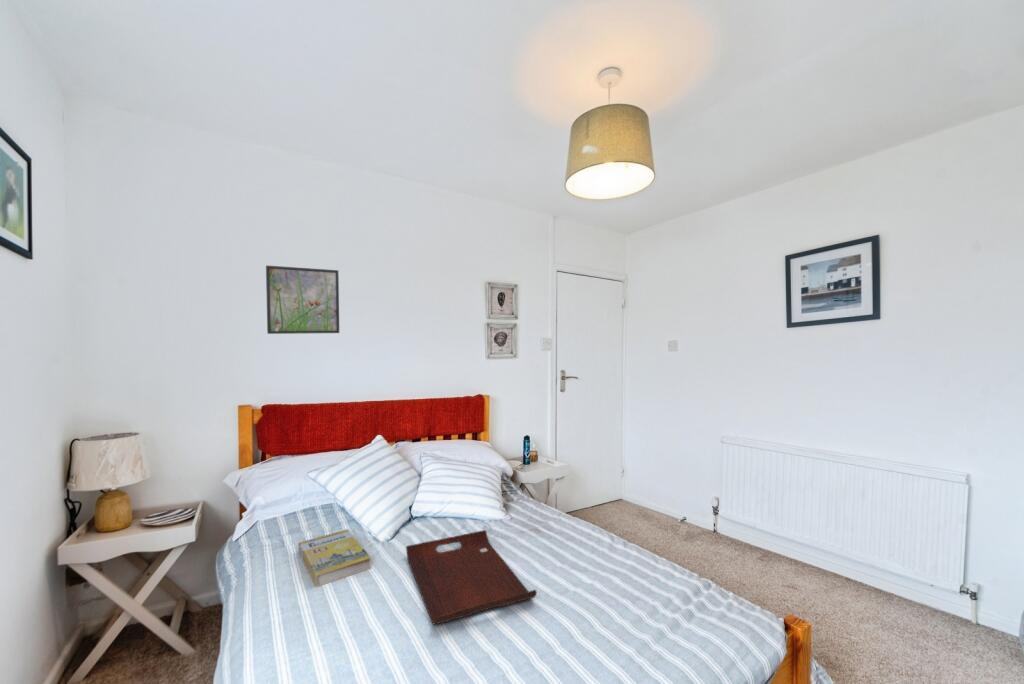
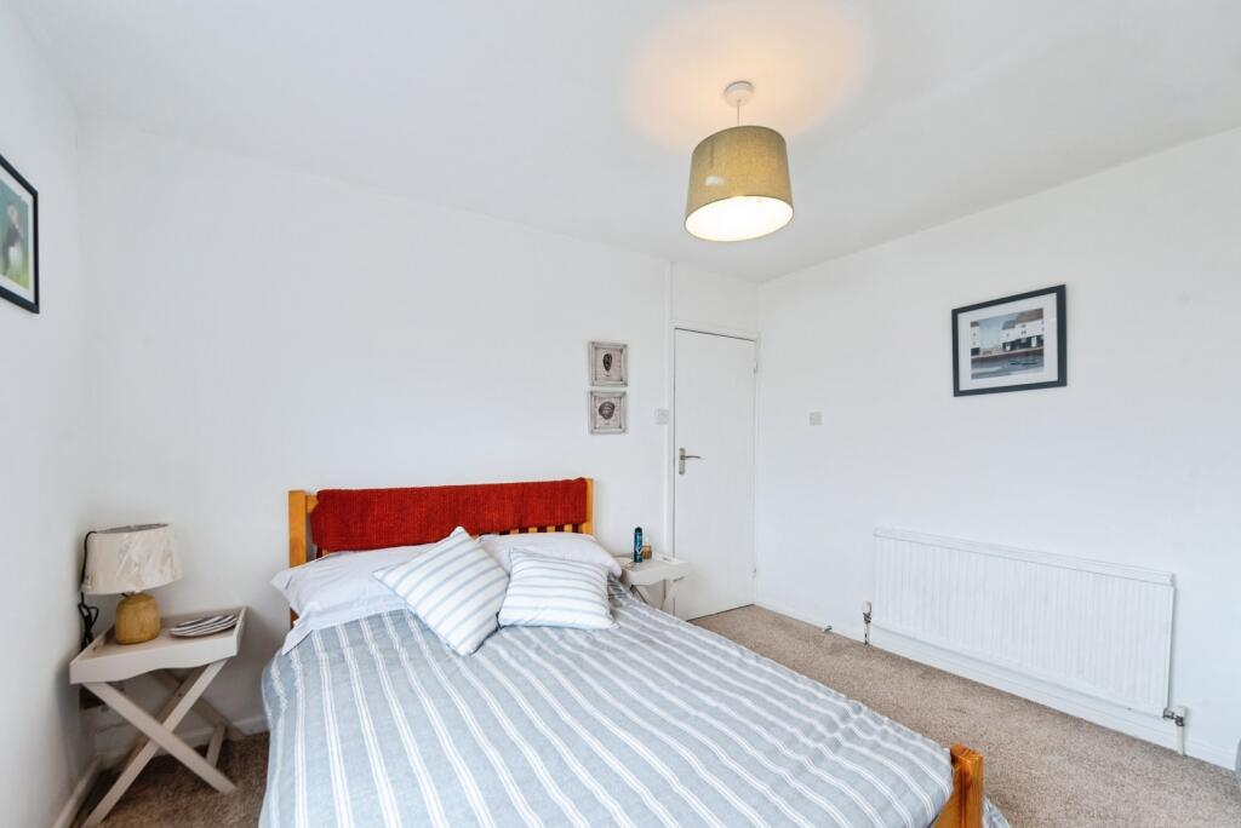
- serving tray [405,529,538,626]
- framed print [265,265,340,335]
- book [298,528,372,588]
